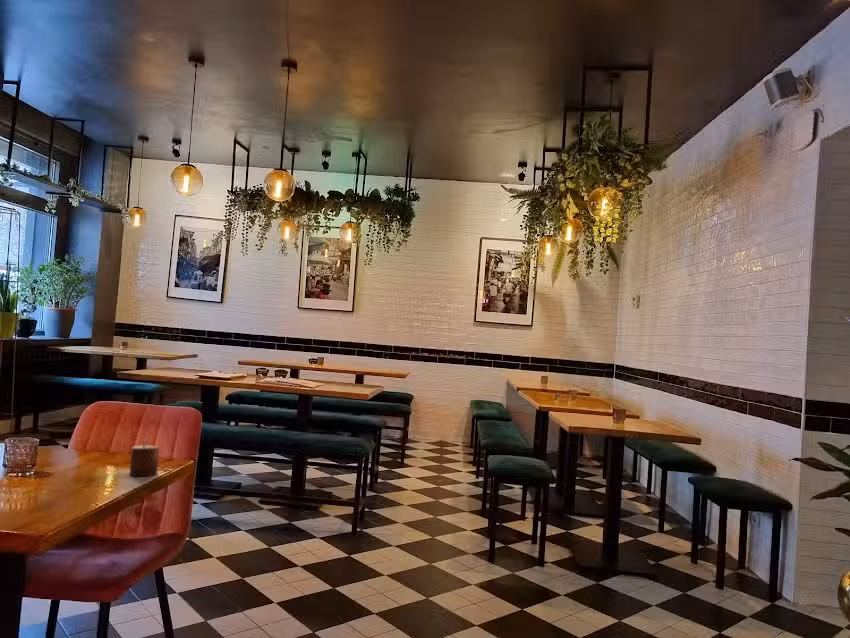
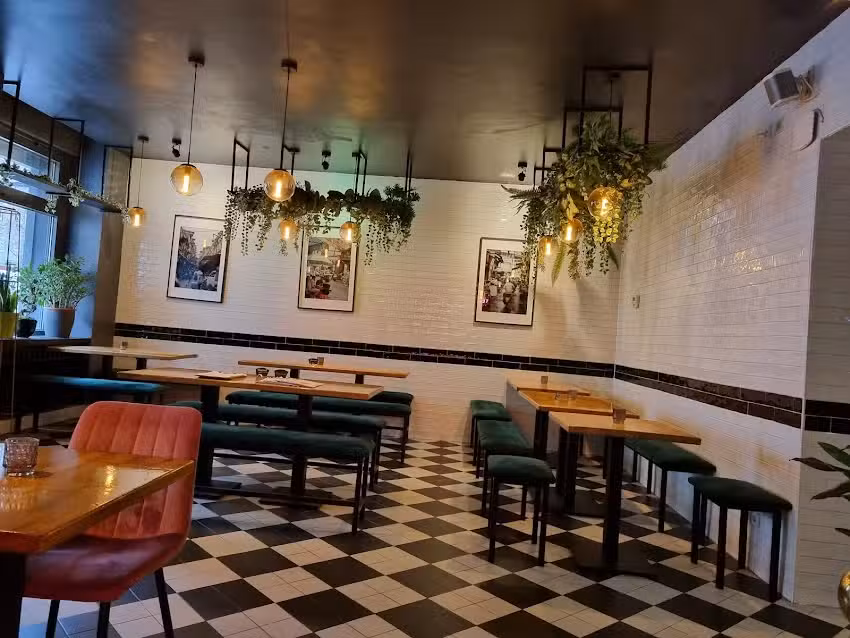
- candle [129,439,160,477]
